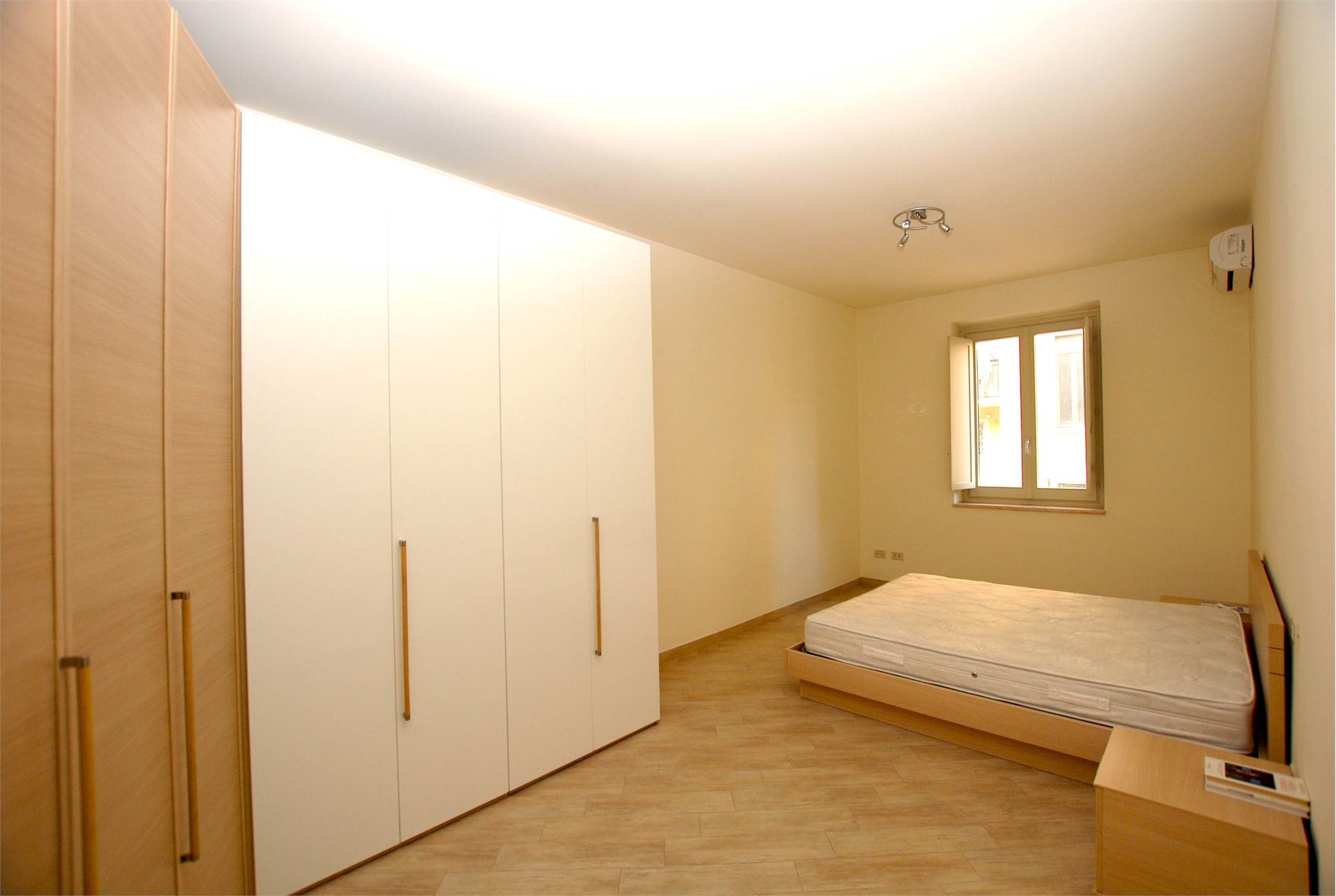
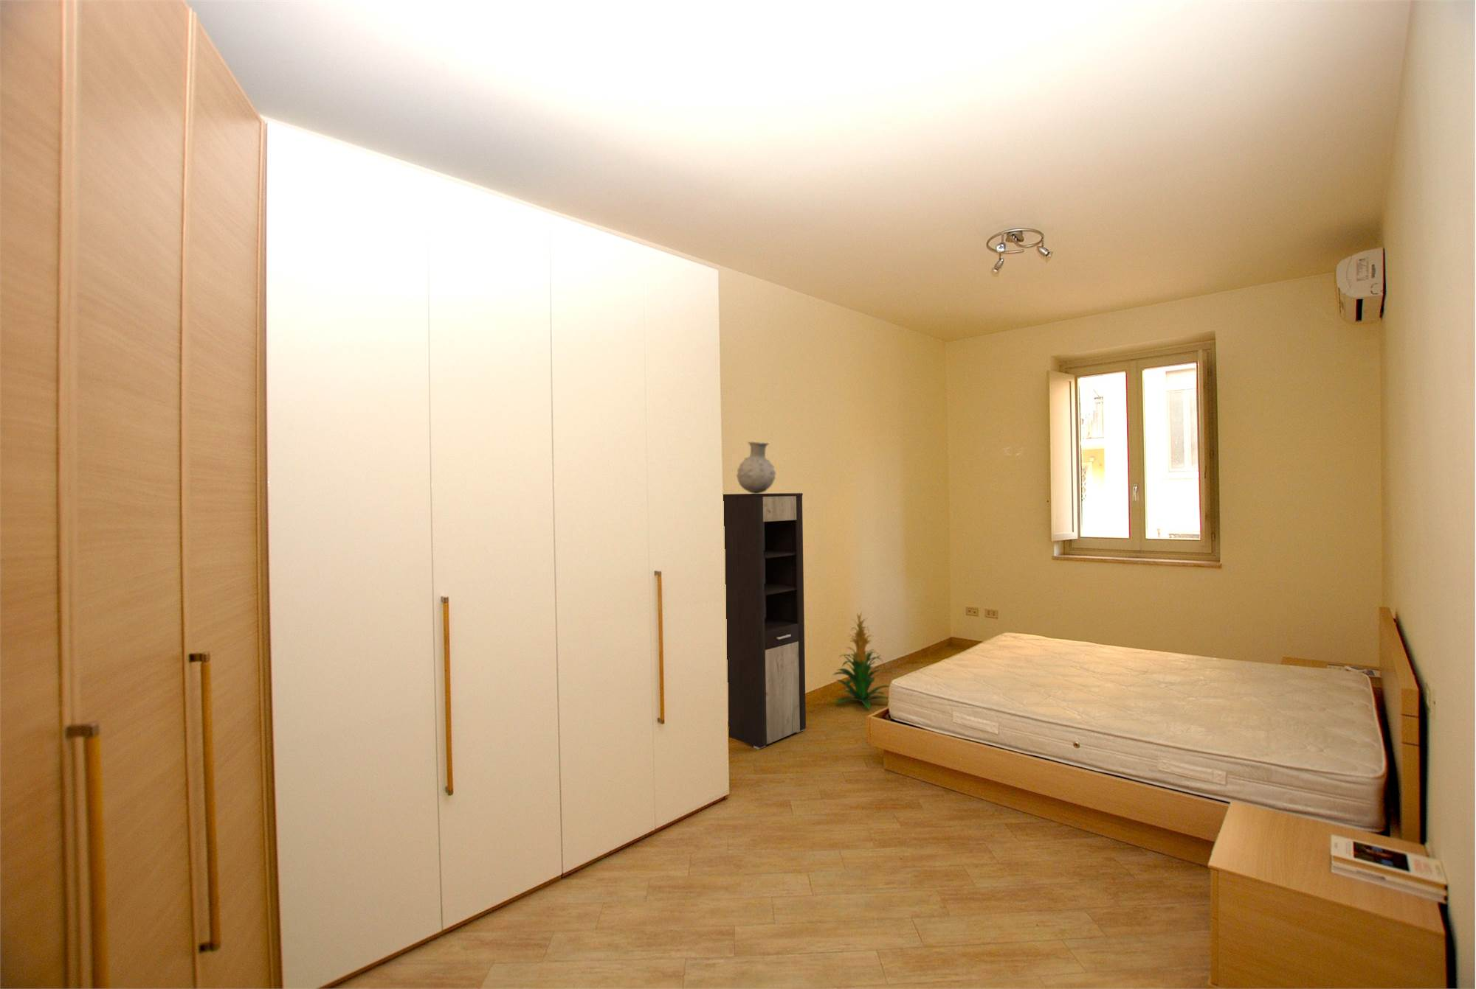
+ cabinet [723,492,806,751]
+ indoor plant [833,612,890,710]
+ vase [736,440,777,493]
